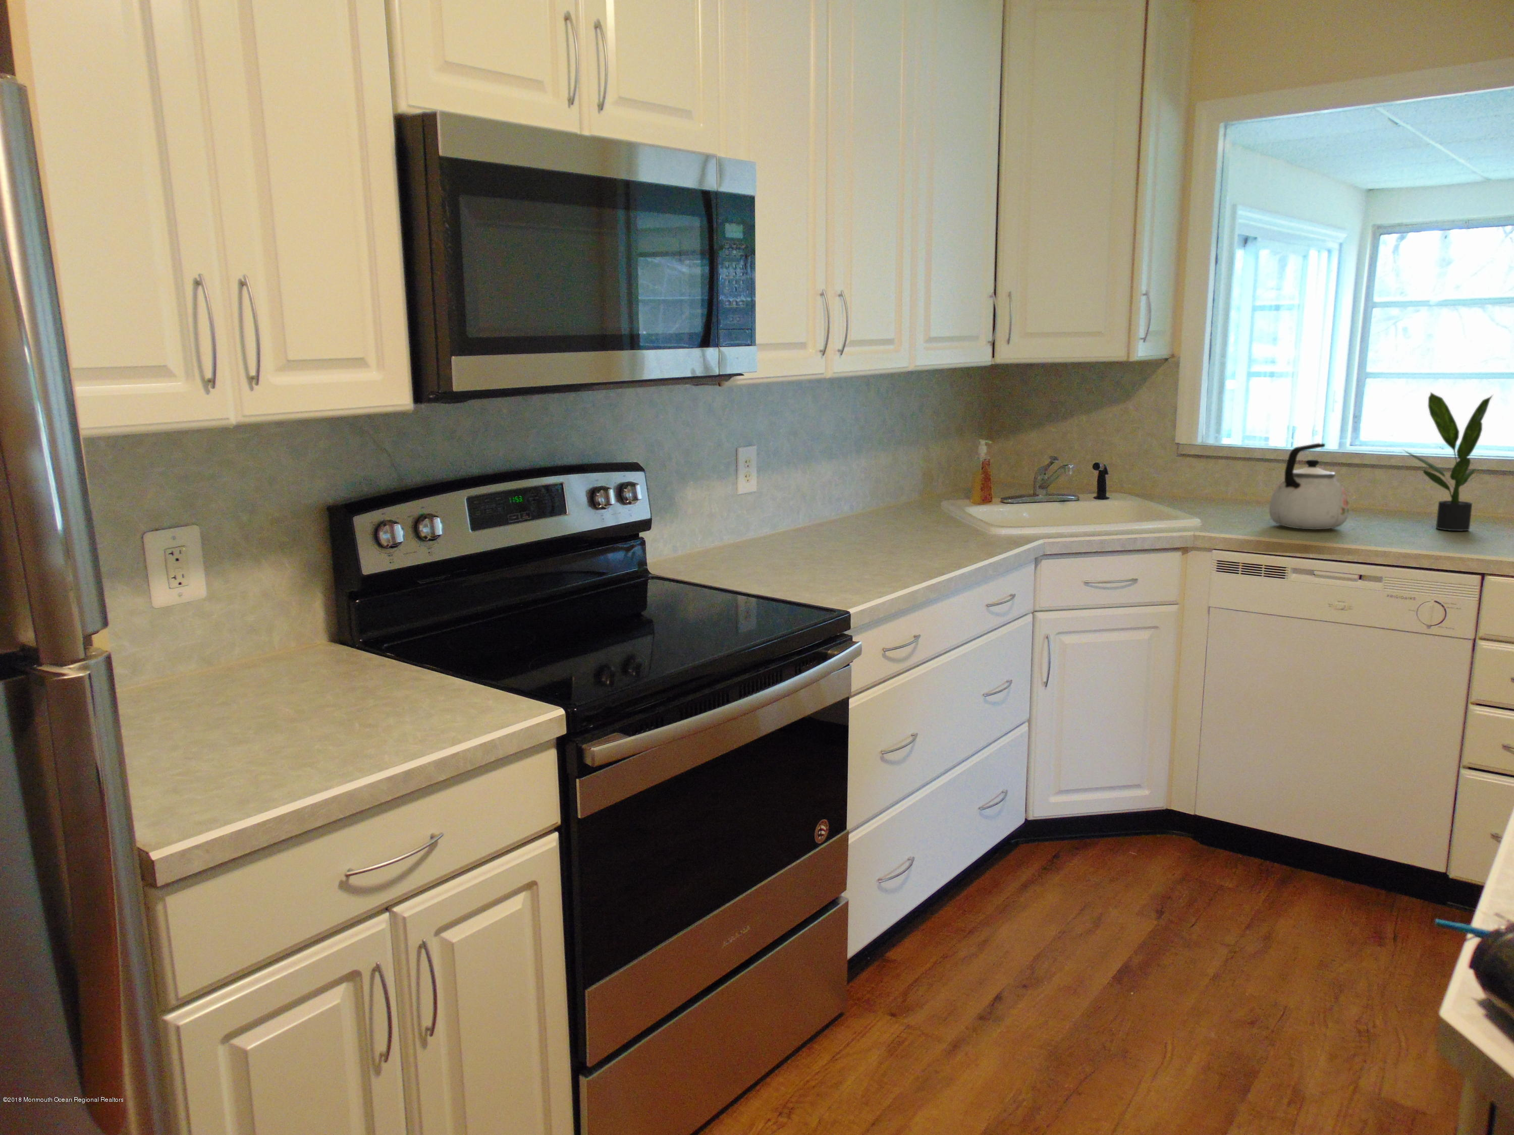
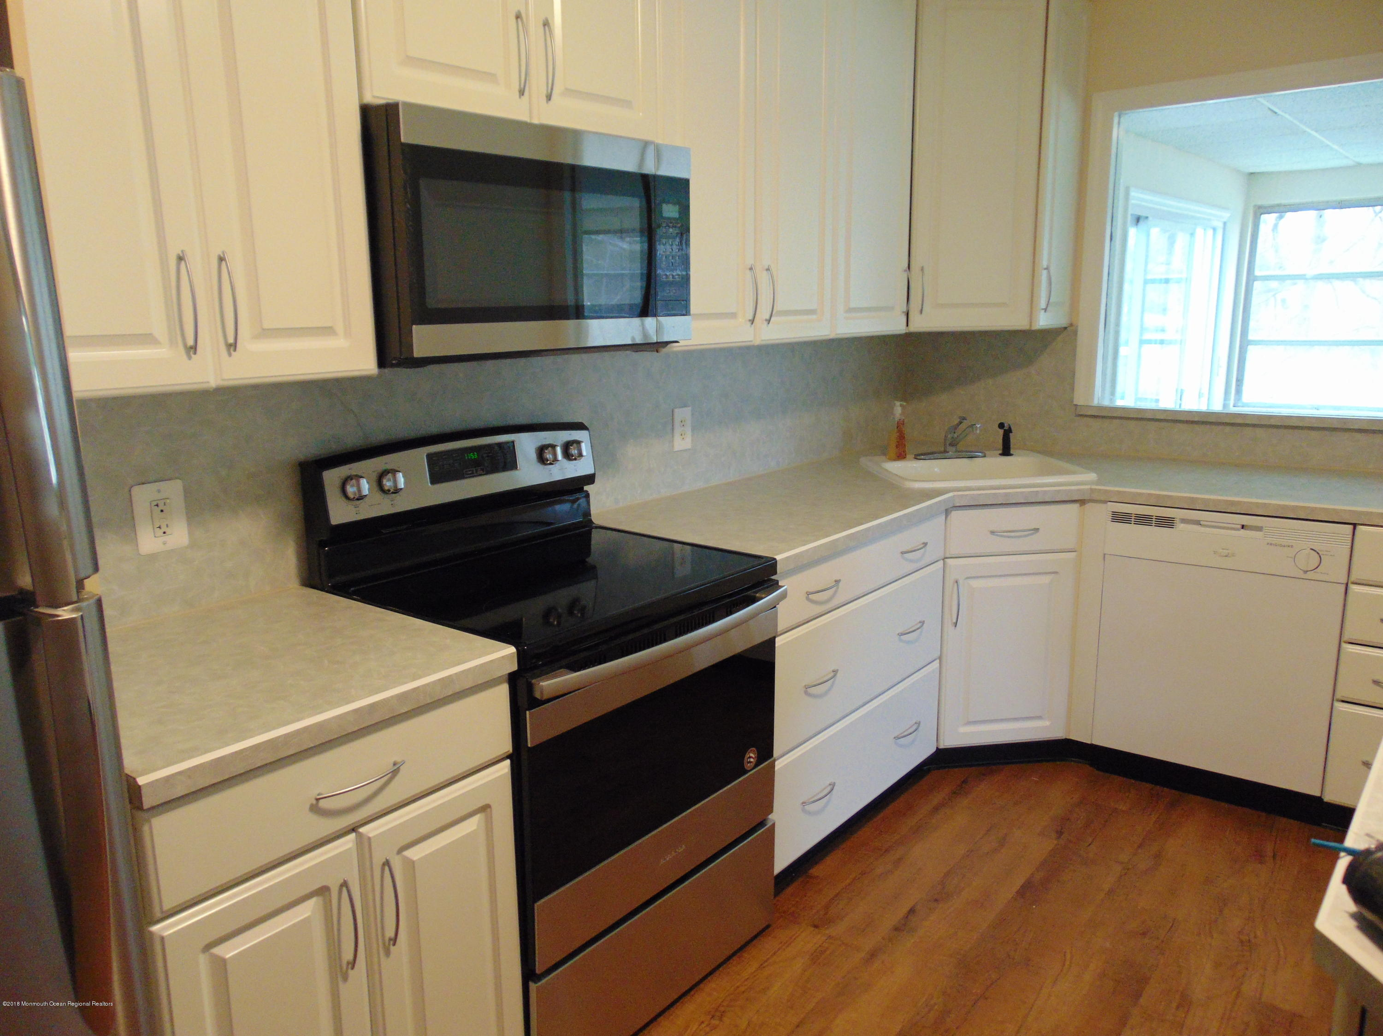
- potted plant [1402,391,1499,532]
- kettle [1268,442,1349,531]
